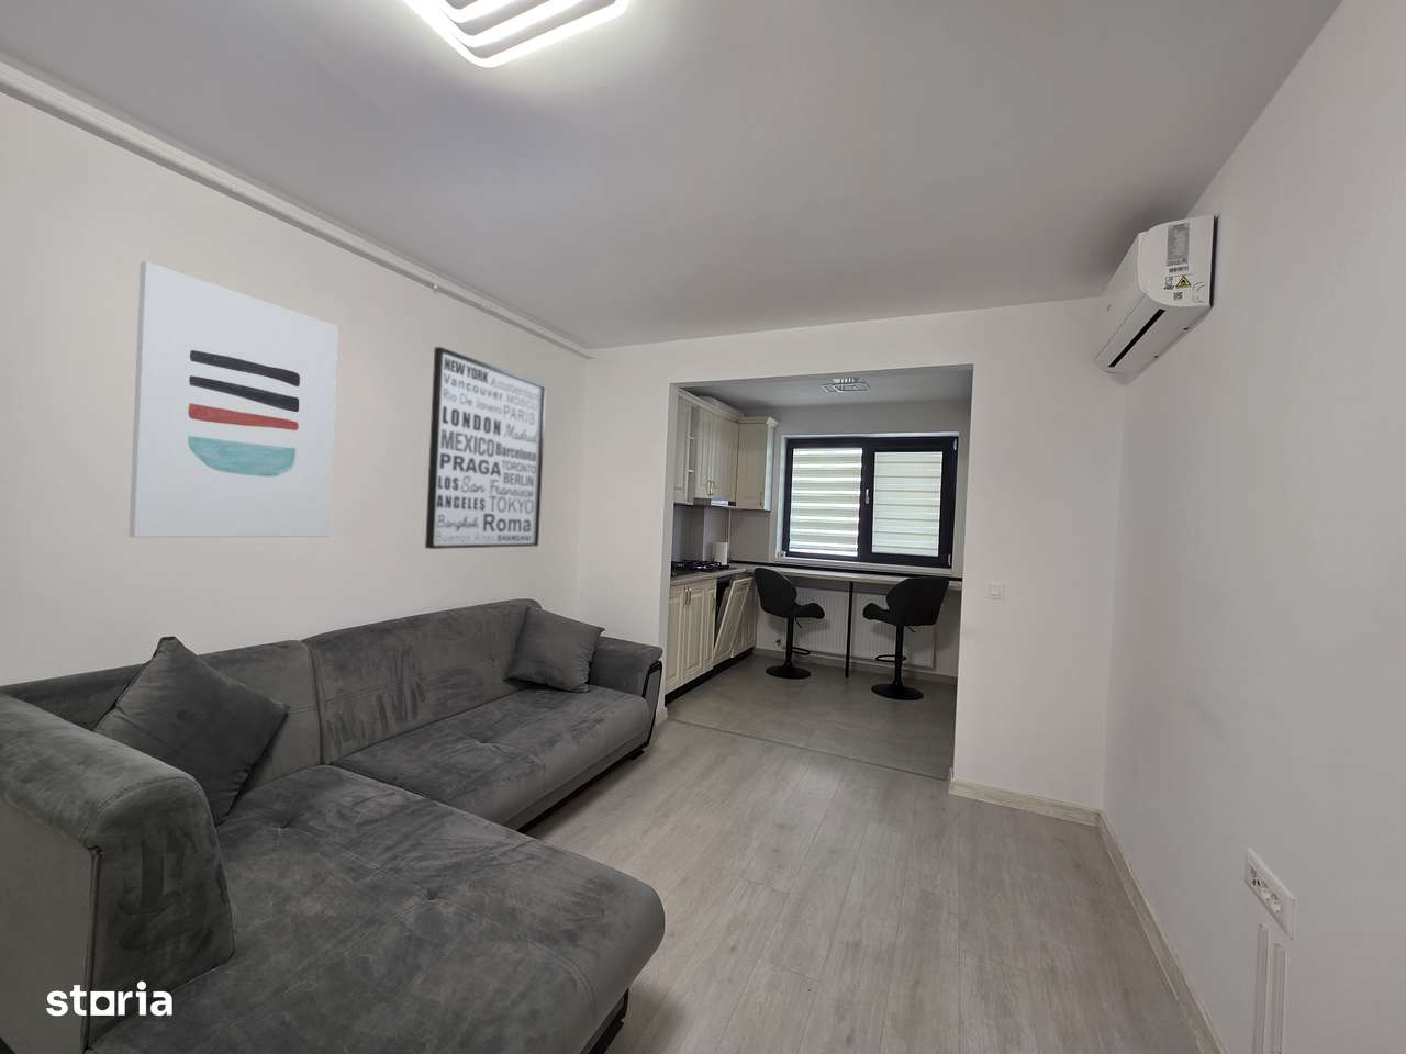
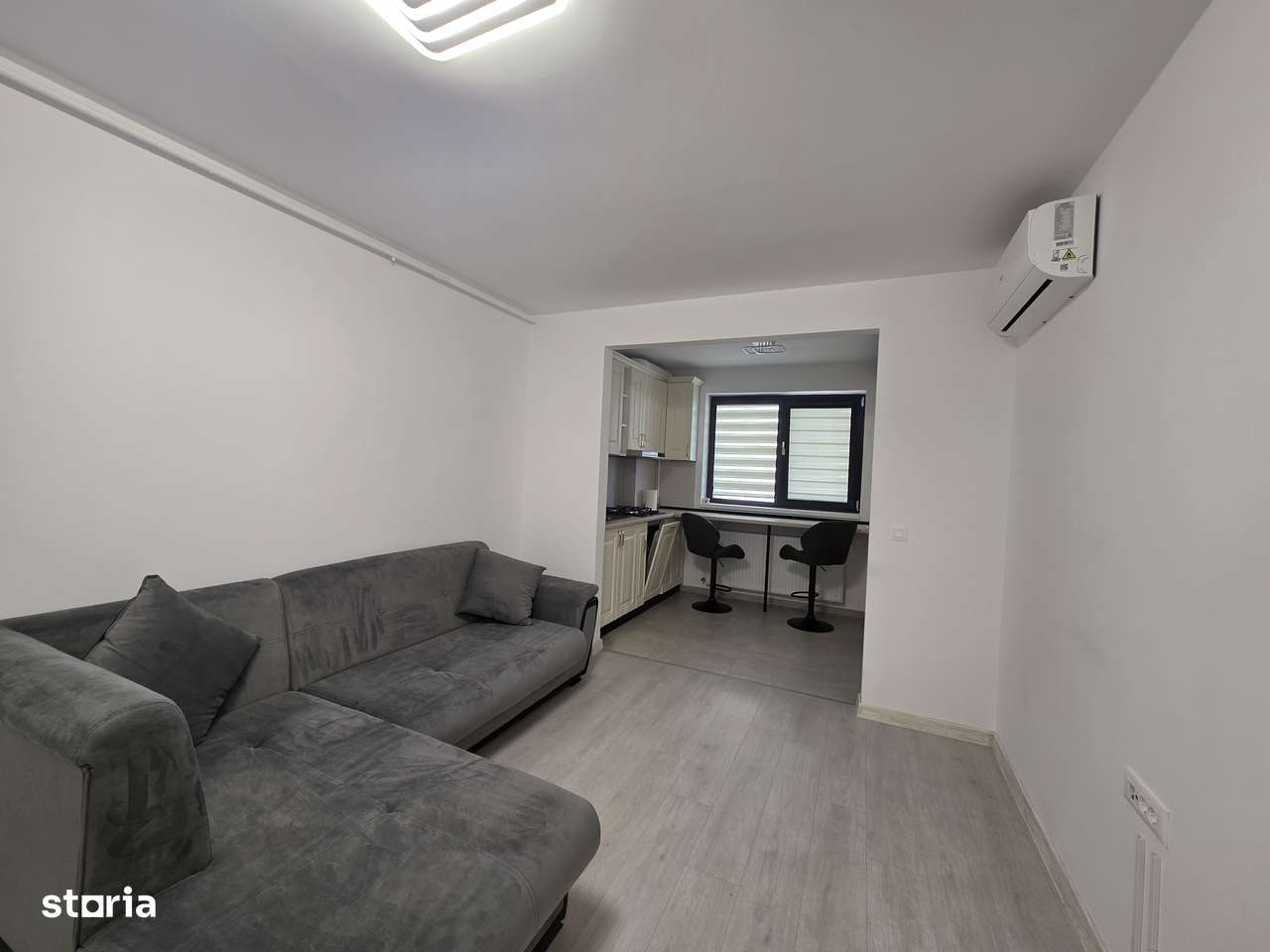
- wall art [127,260,340,538]
- wall art [424,345,547,550]
